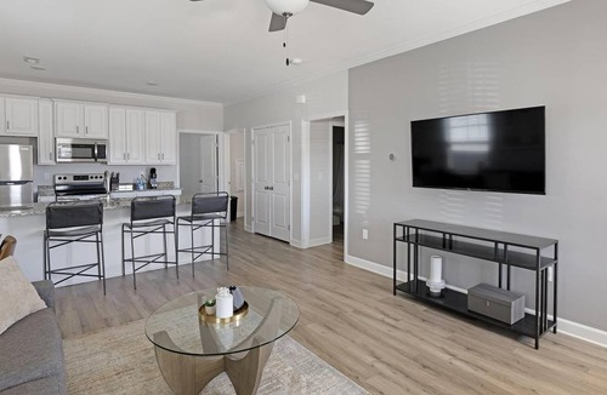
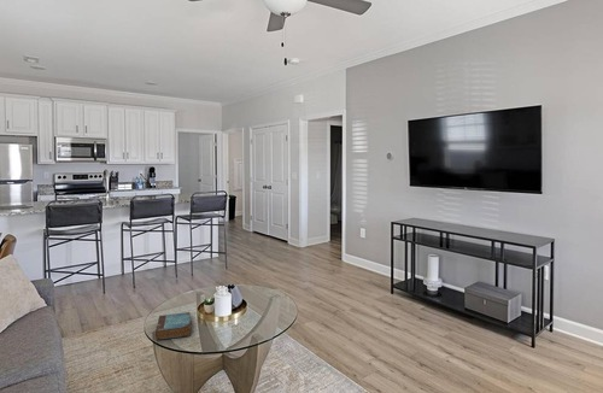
+ book [154,311,192,341]
